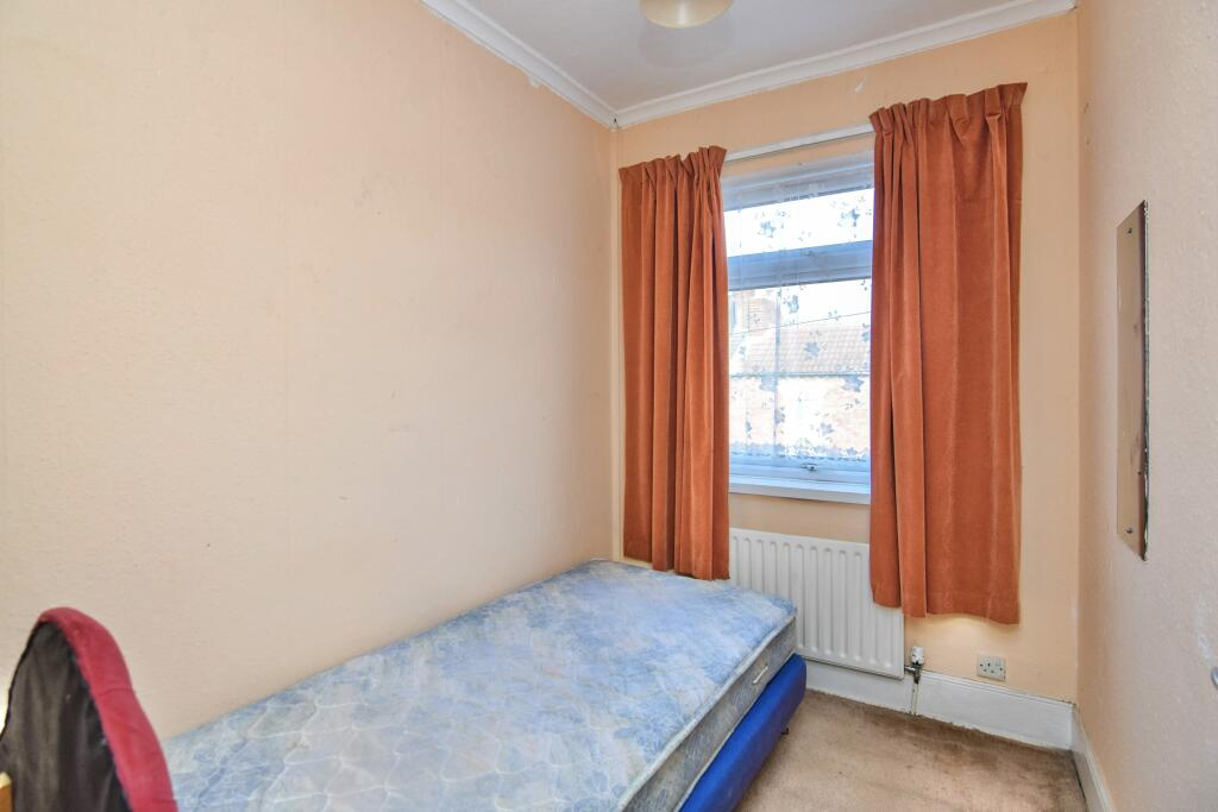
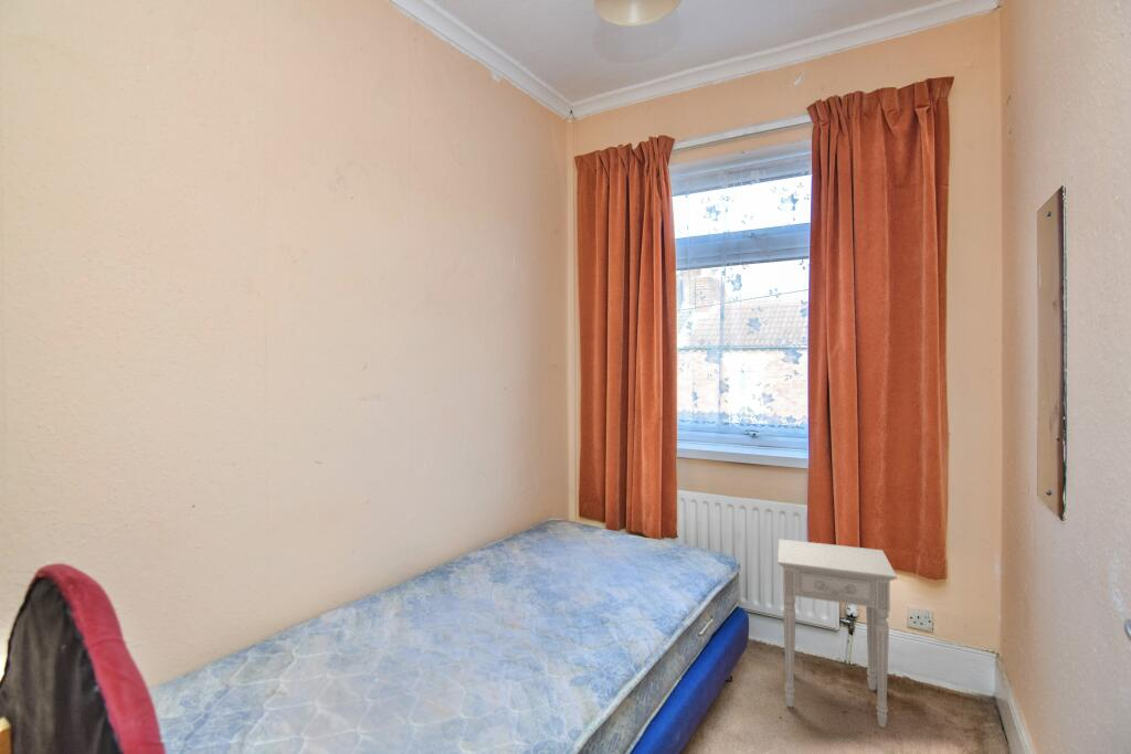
+ nightstand [776,538,898,729]
